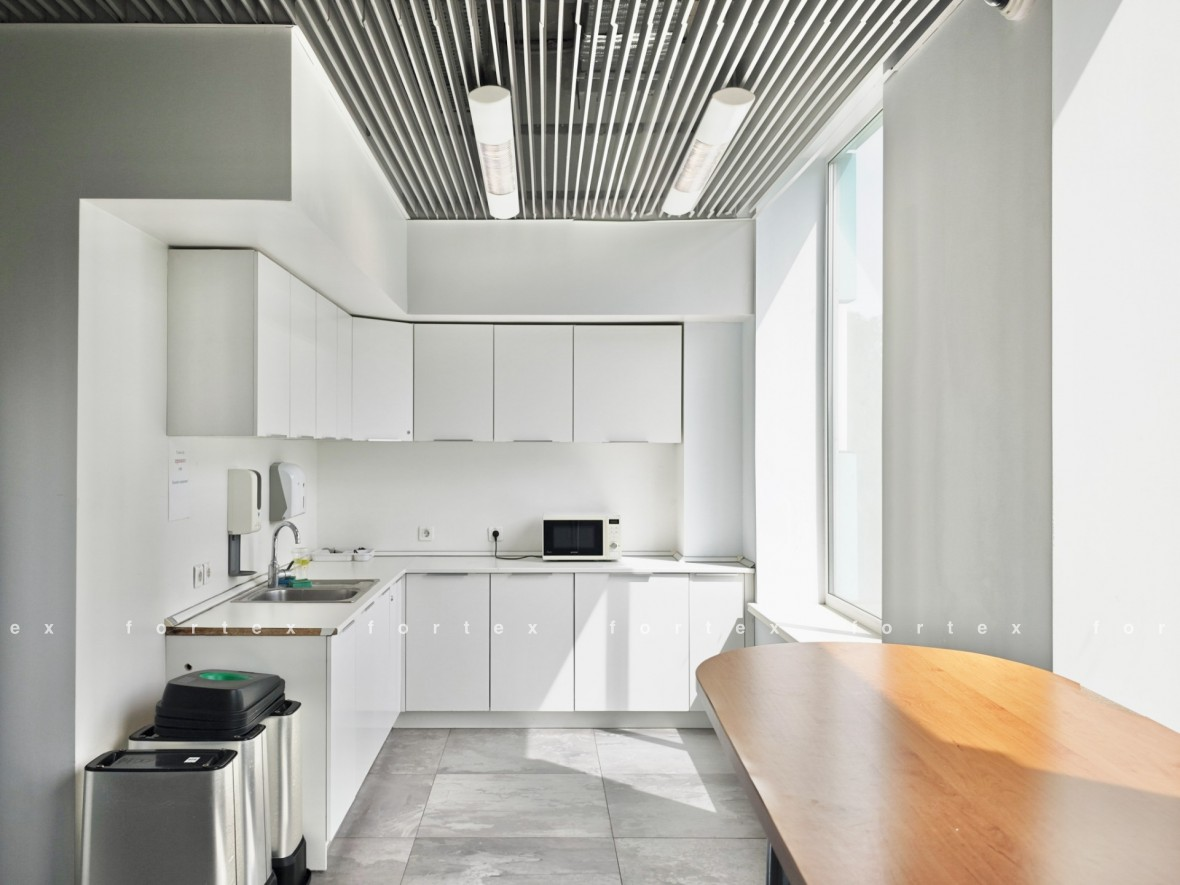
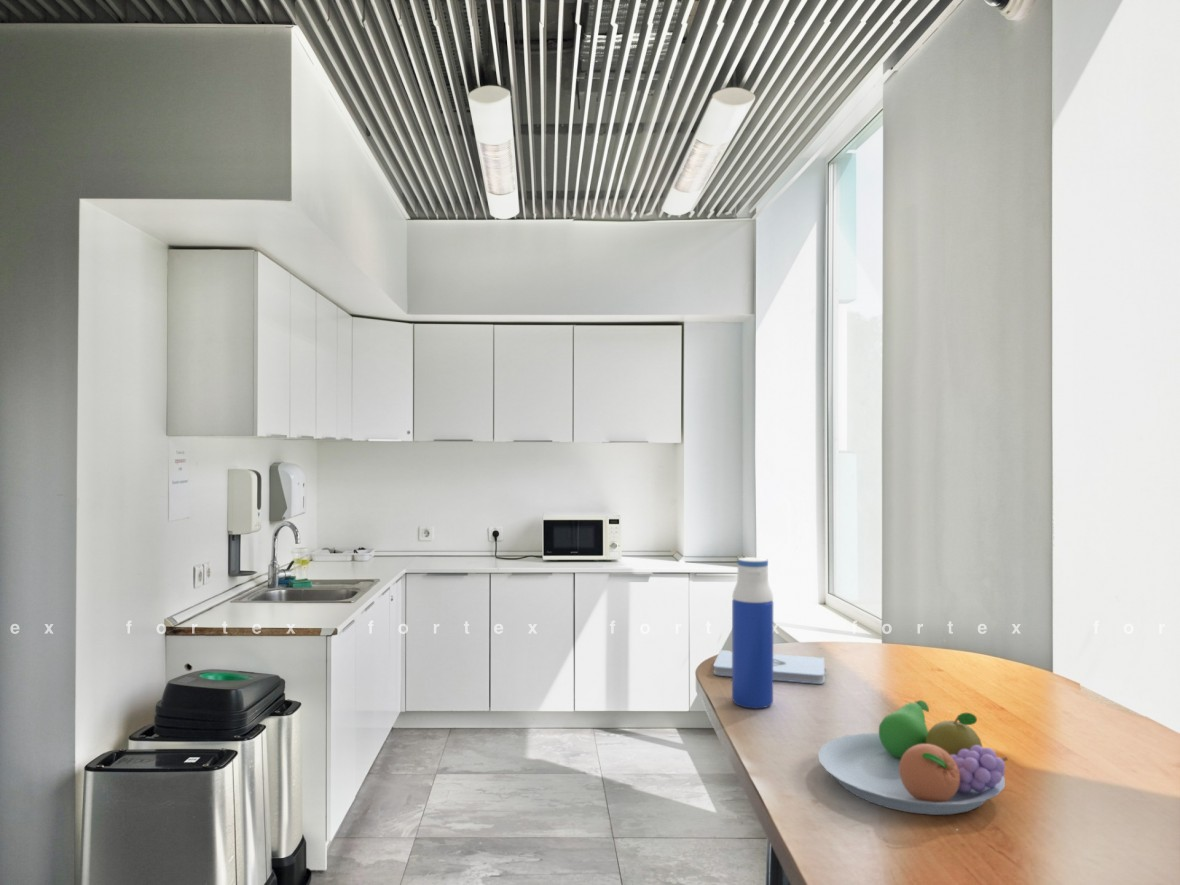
+ water bottle [731,556,774,709]
+ fruit bowl [817,699,1009,816]
+ notepad [712,649,826,685]
